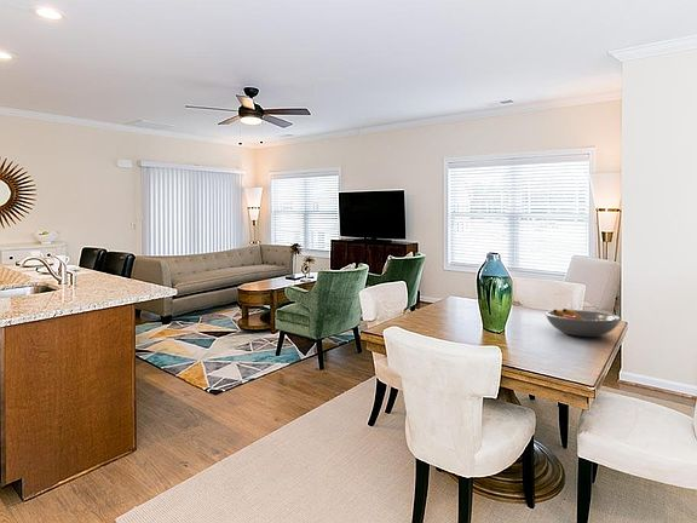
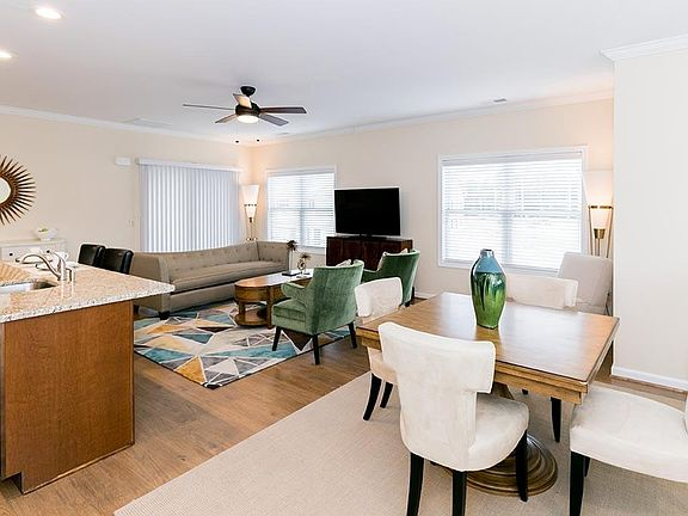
- fruit bowl [543,308,622,338]
